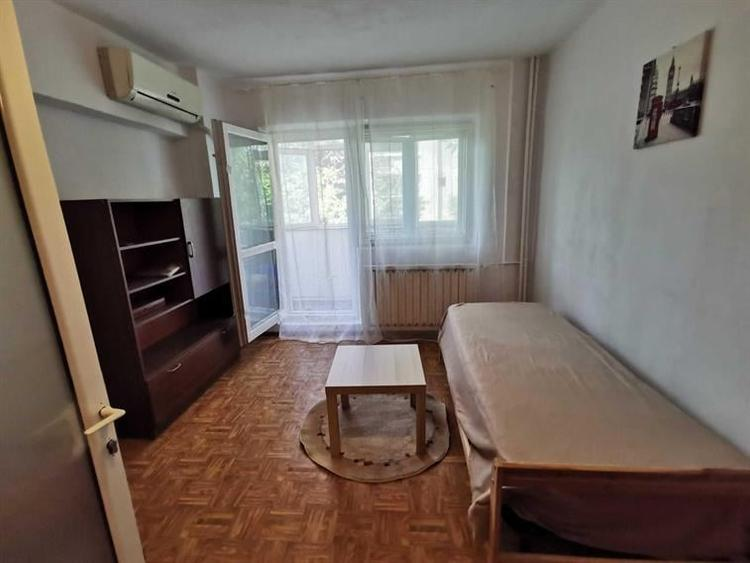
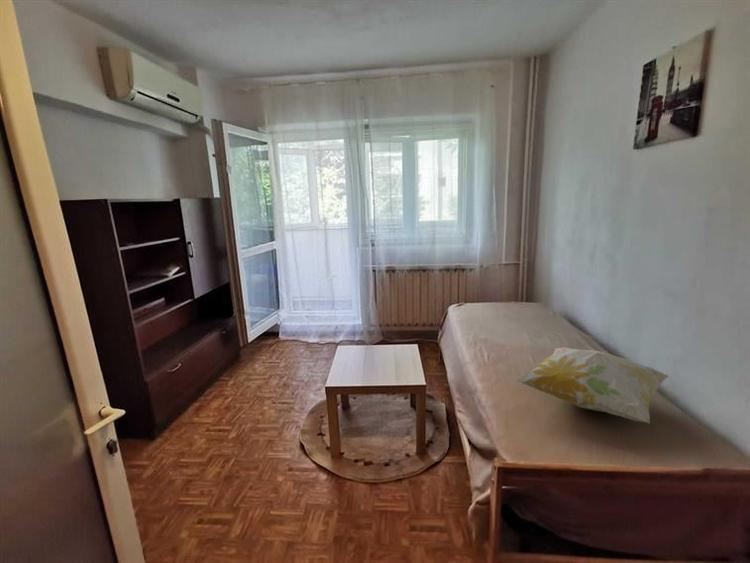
+ decorative pillow [515,347,670,424]
